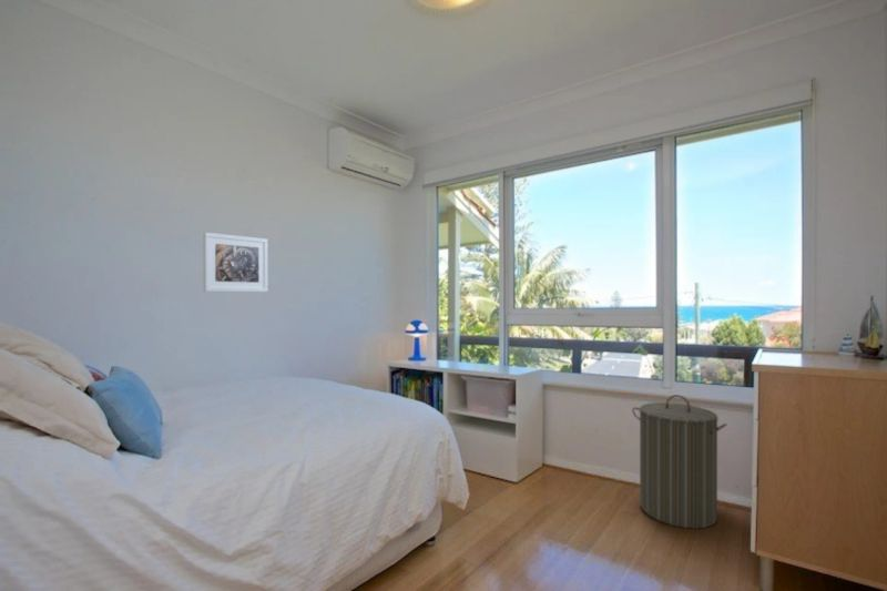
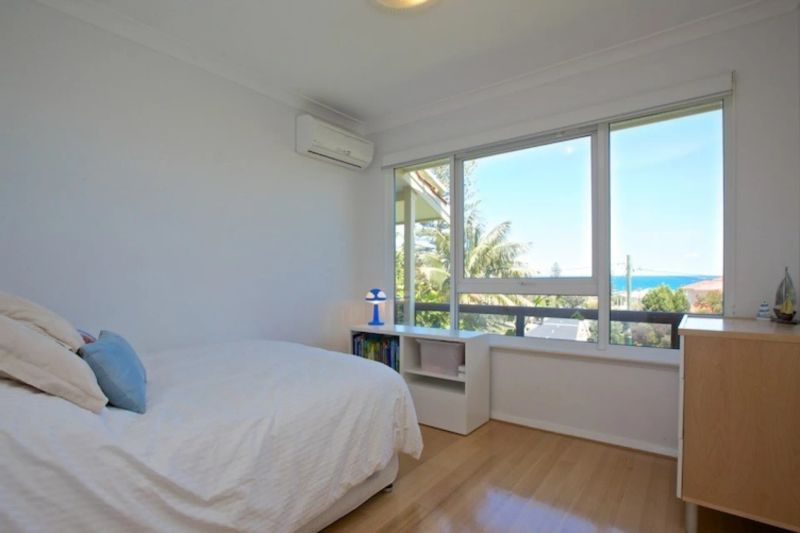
- laundry hamper [631,394,727,530]
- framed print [203,231,269,293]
